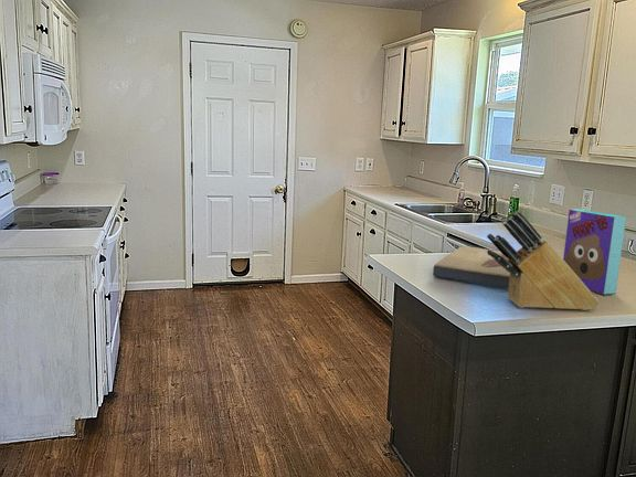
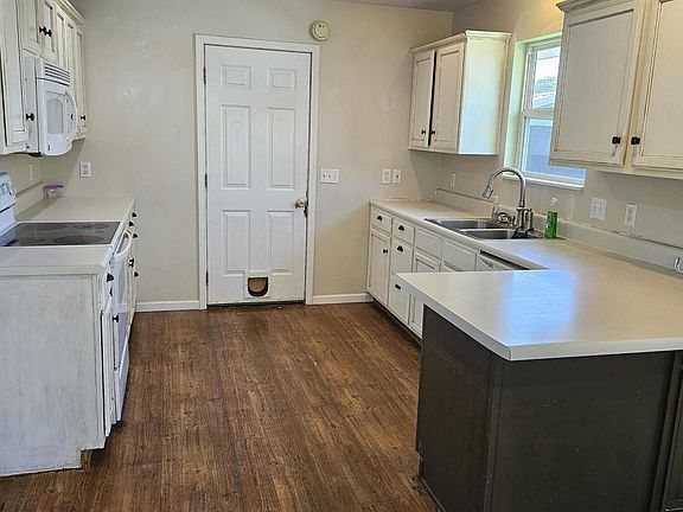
- fish fossil [432,245,512,289]
- cereal box [562,208,627,296]
- knife block [486,210,601,311]
